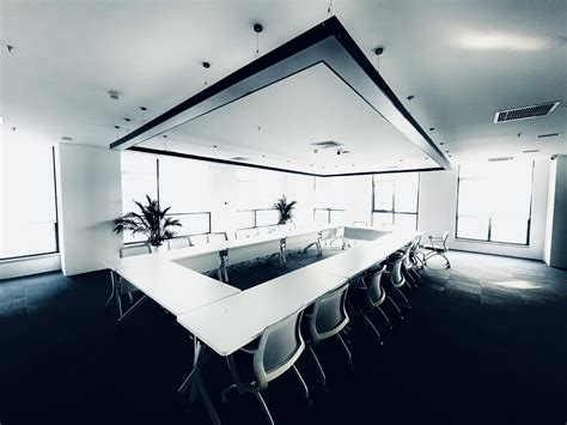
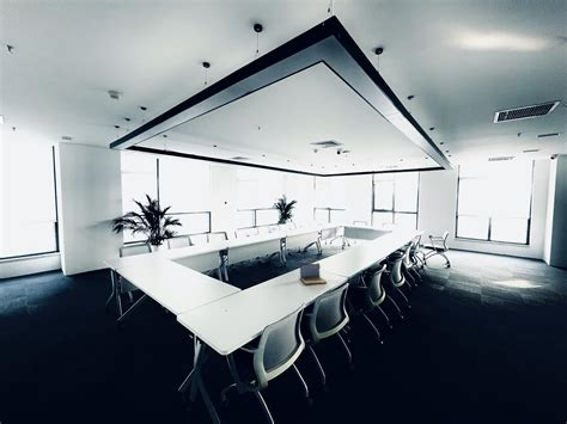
+ laptop [299,262,328,285]
